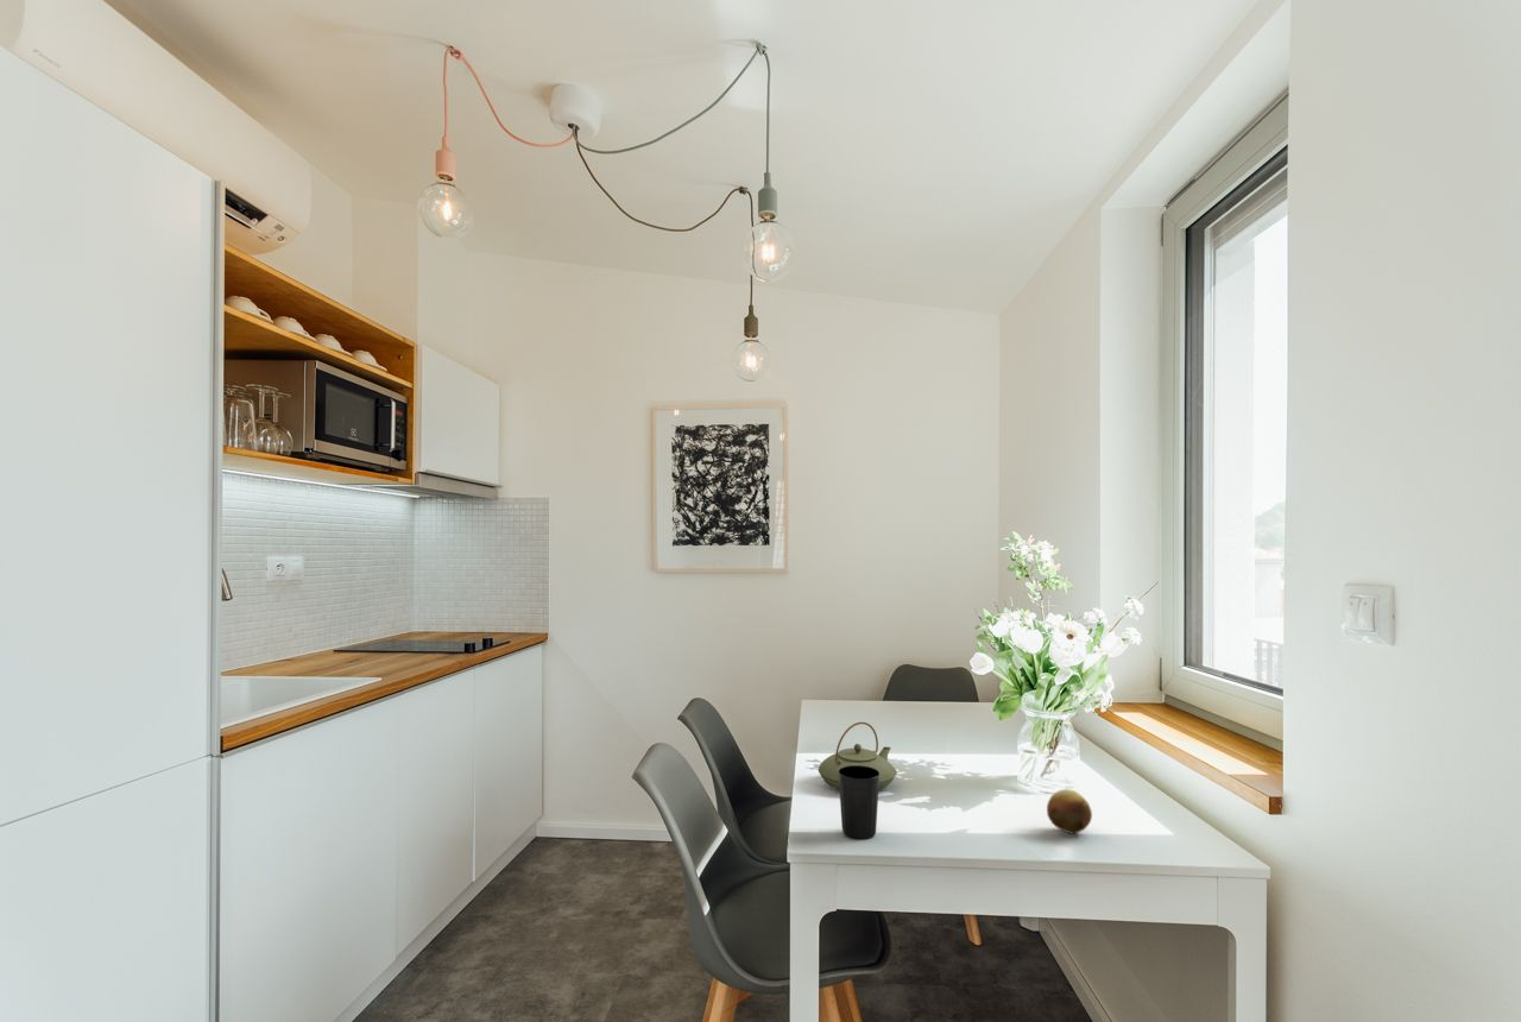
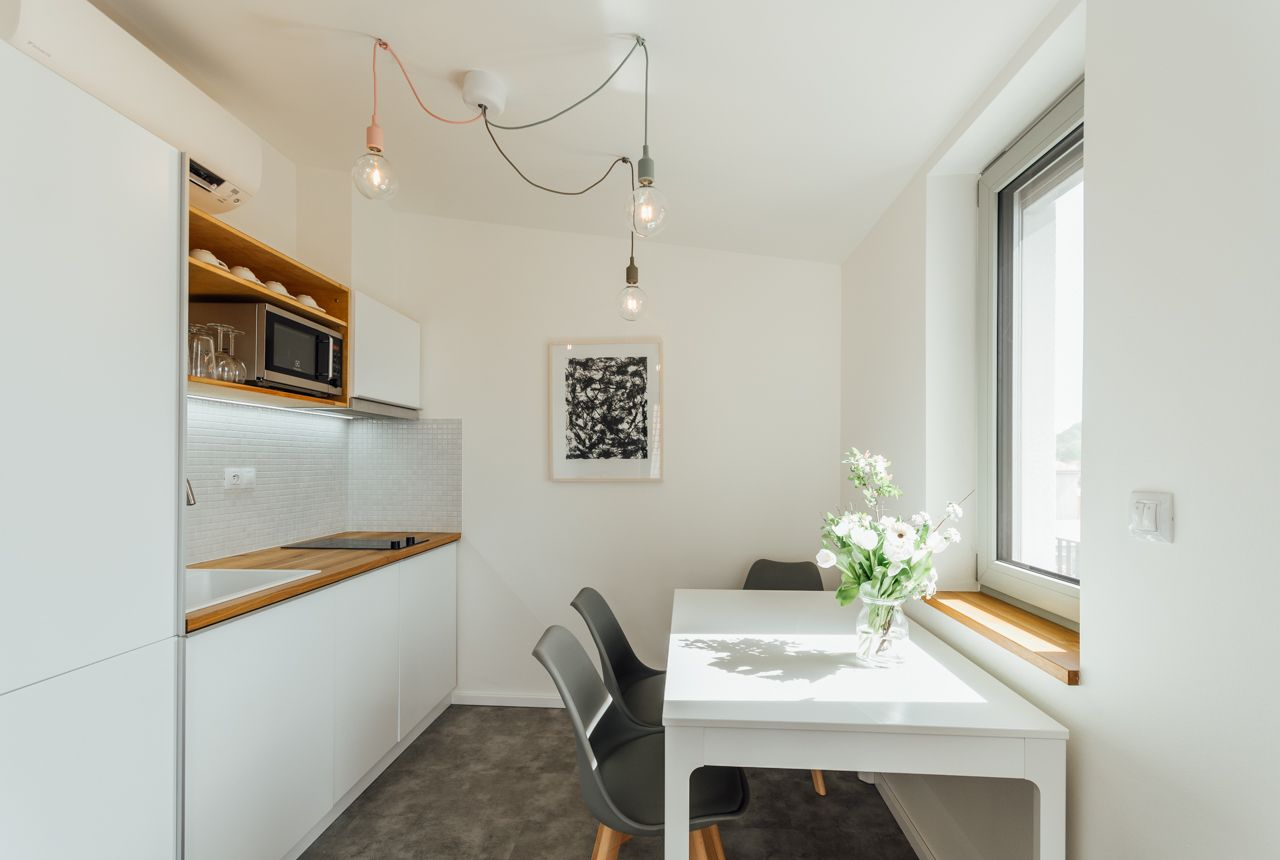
- cup [839,765,879,840]
- teapot [818,721,898,790]
- fruit [1046,788,1093,835]
